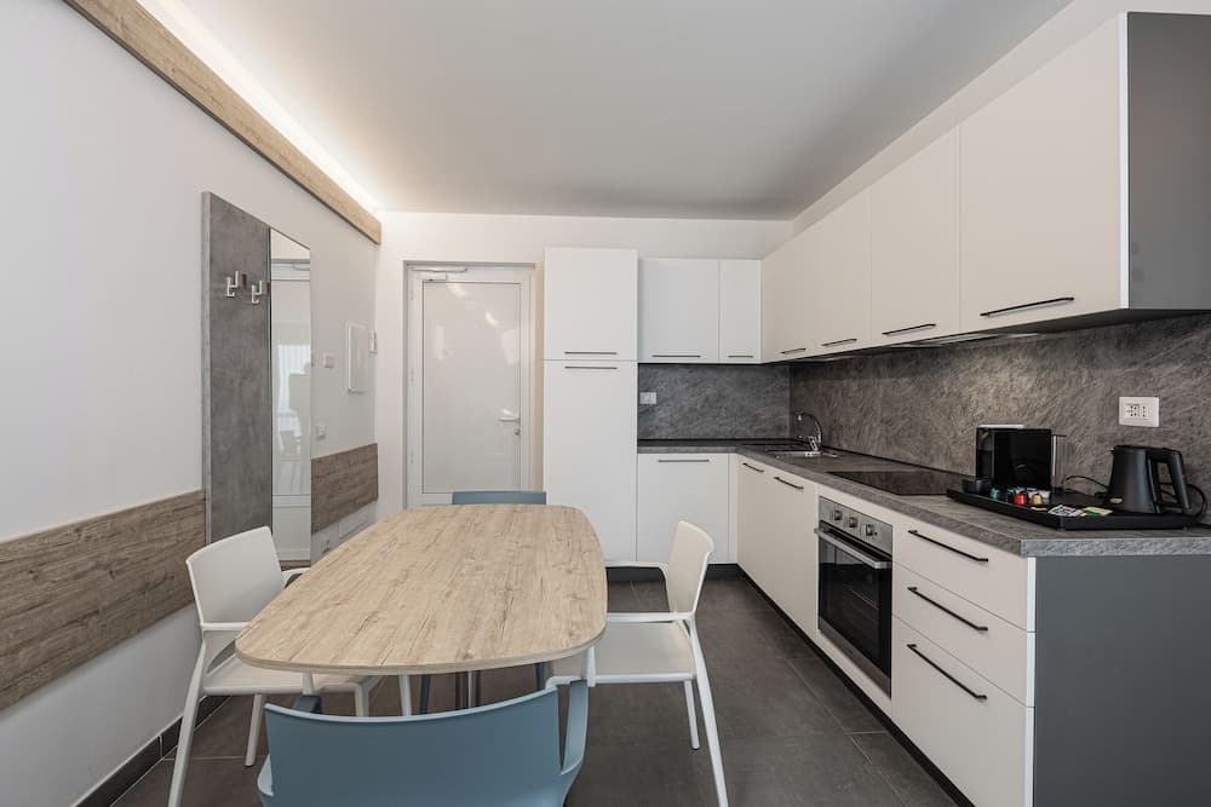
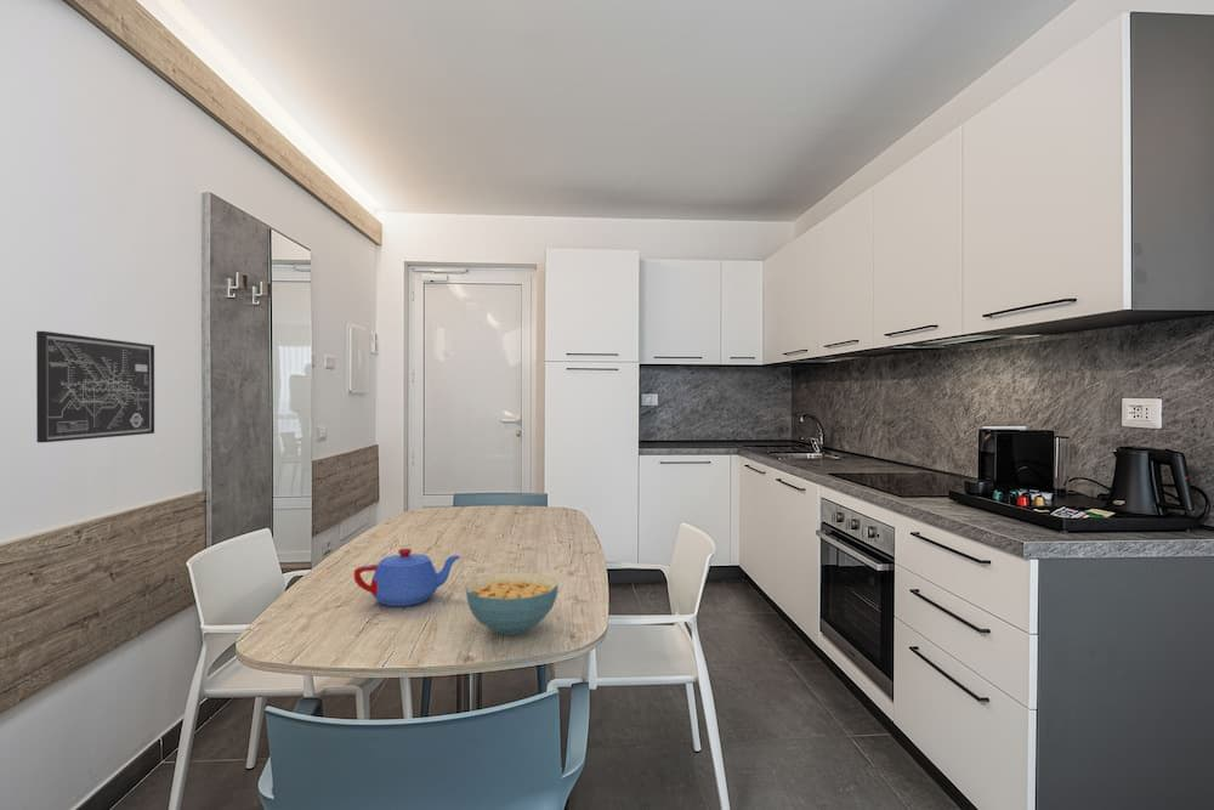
+ cereal bowl [464,571,560,636]
+ teapot [353,548,461,607]
+ wall art [35,330,155,443]
